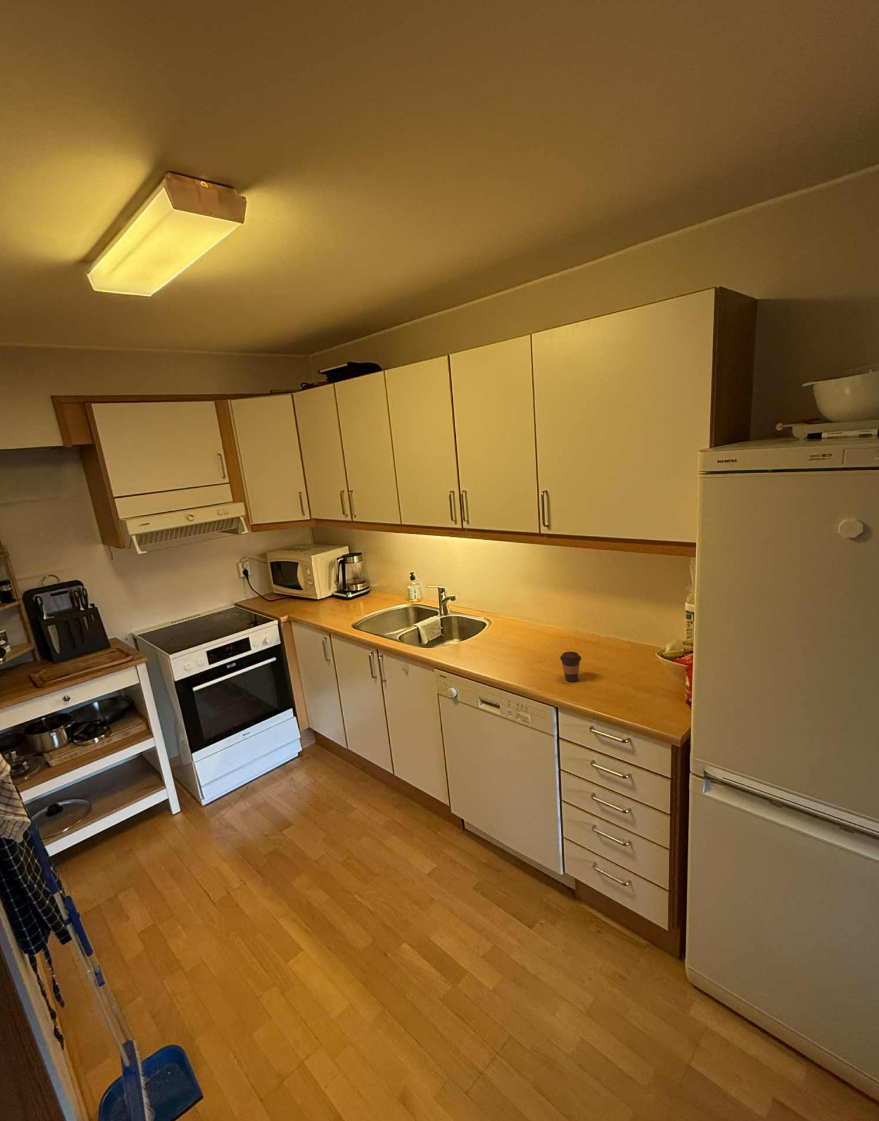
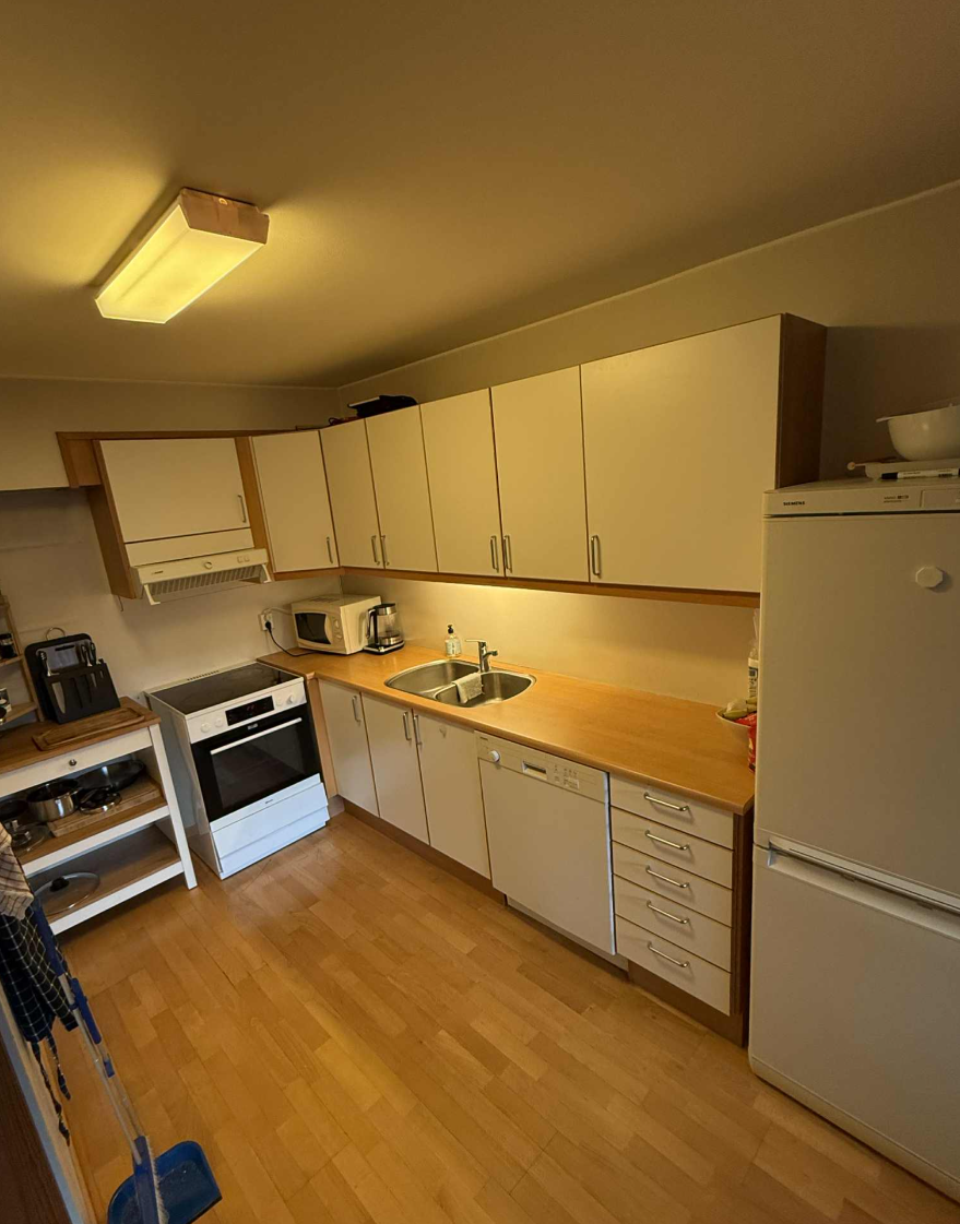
- coffee cup [559,651,582,683]
